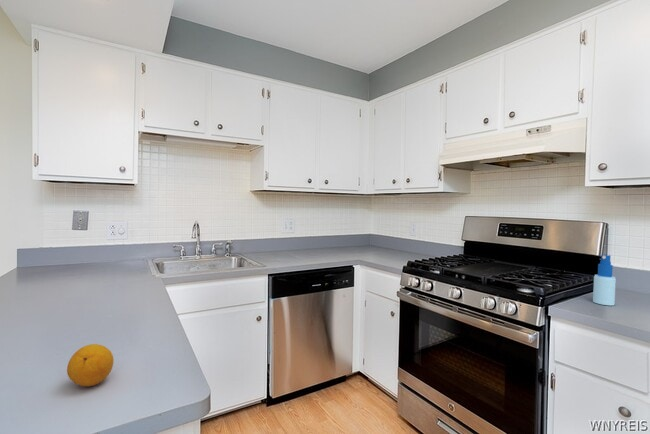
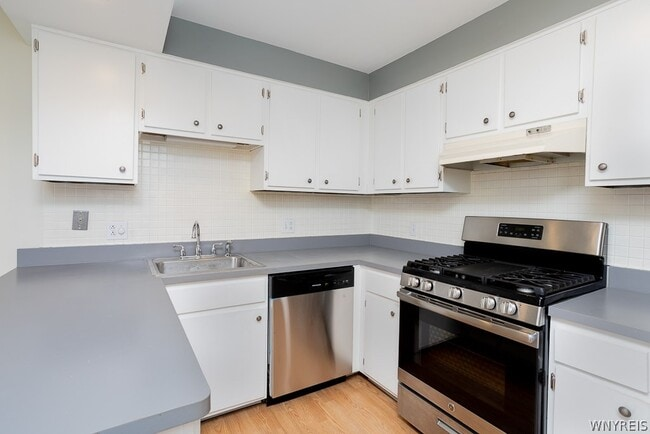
- spray bottle [592,254,617,306]
- fruit [66,343,115,387]
